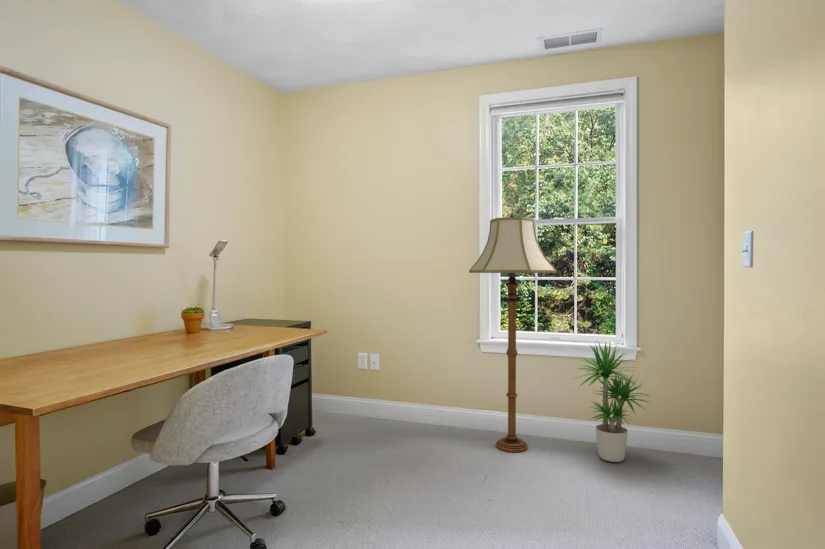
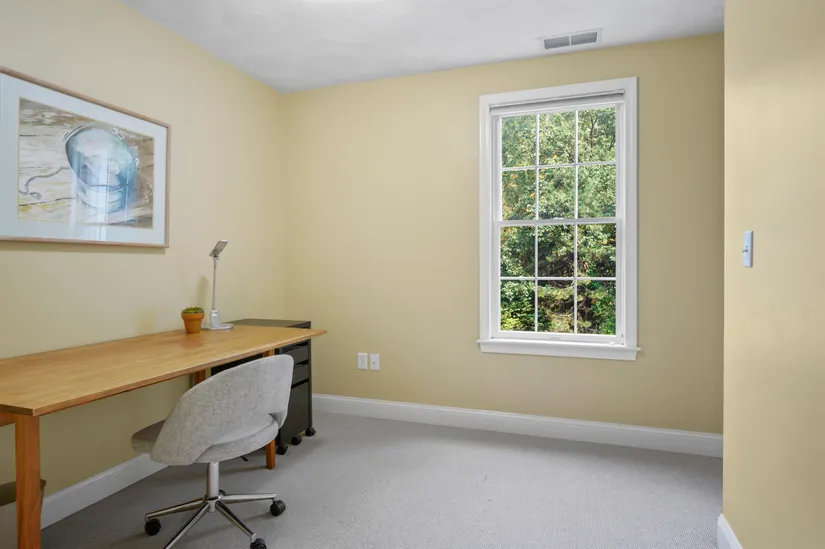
- potted plant [572,340,653,463]
- floor lamp [468,211,558,453]
